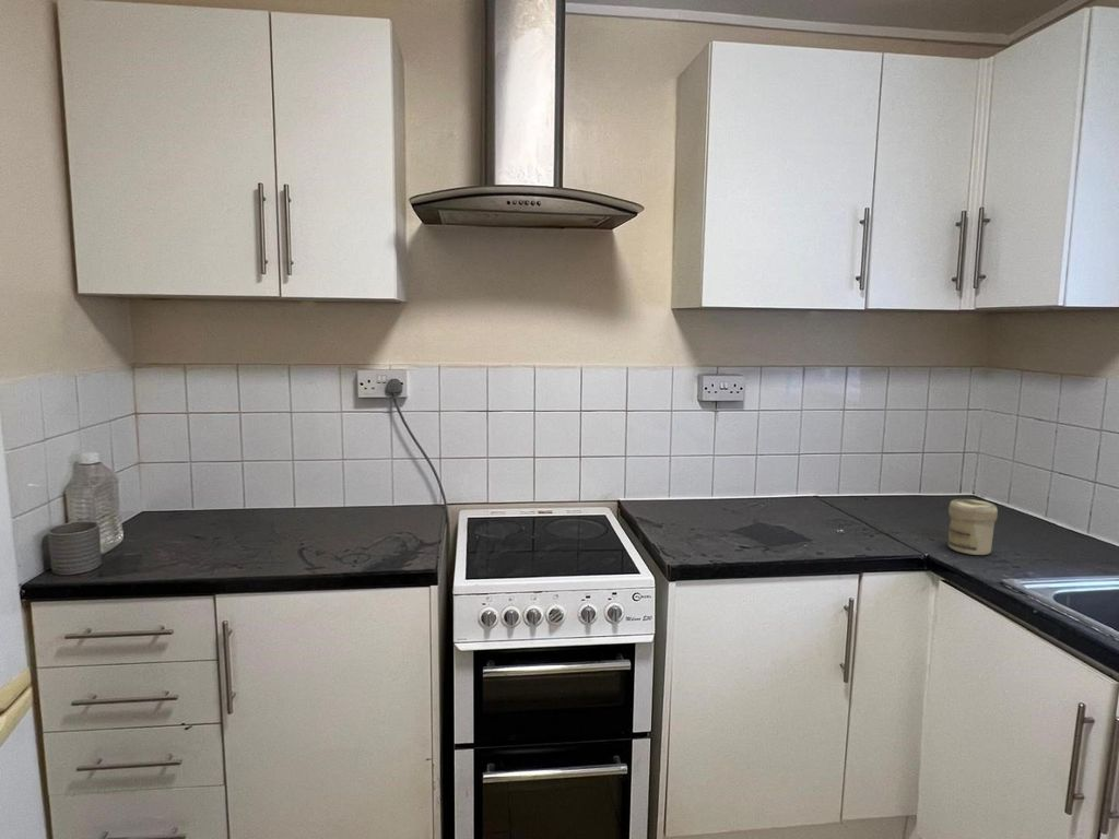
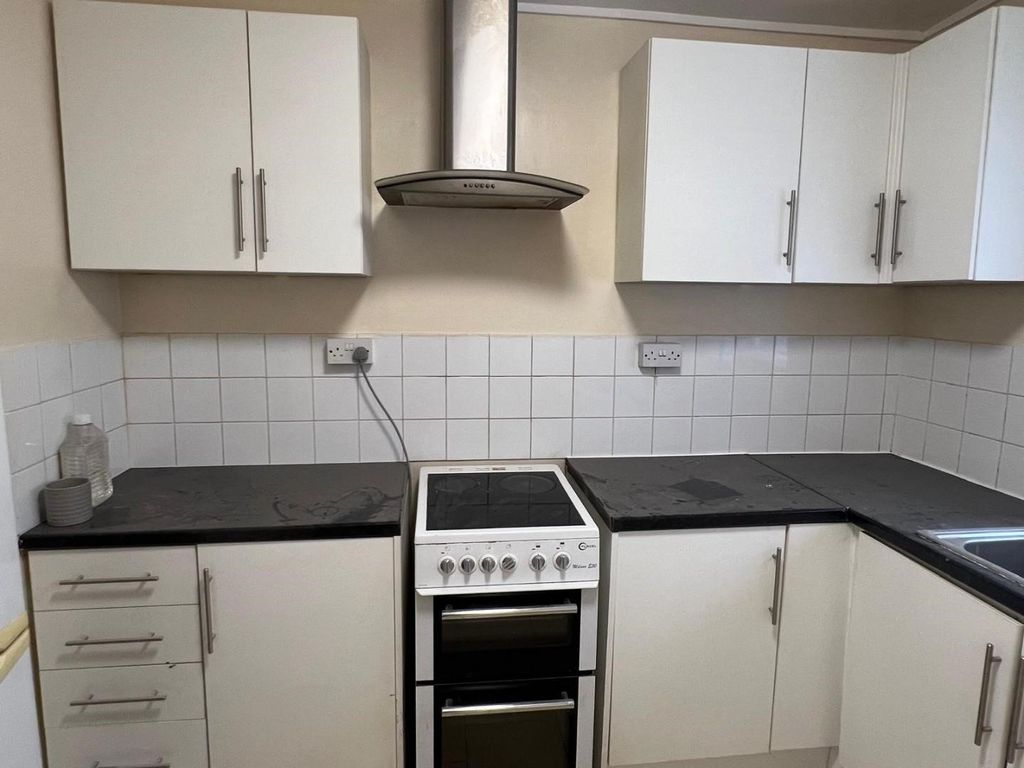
- jar [947,498,999,556]
